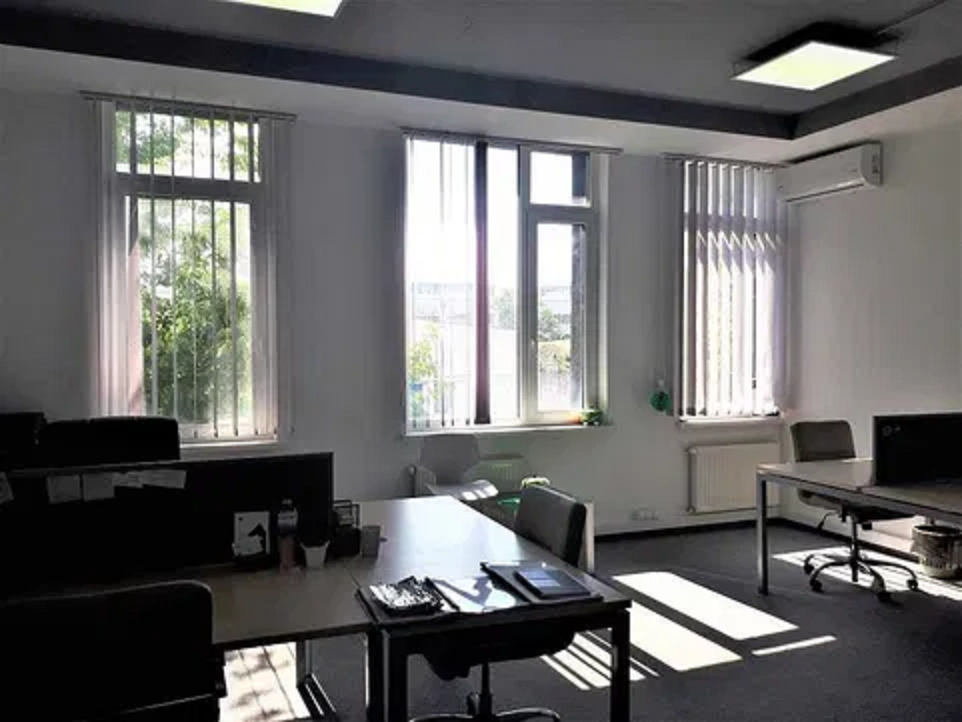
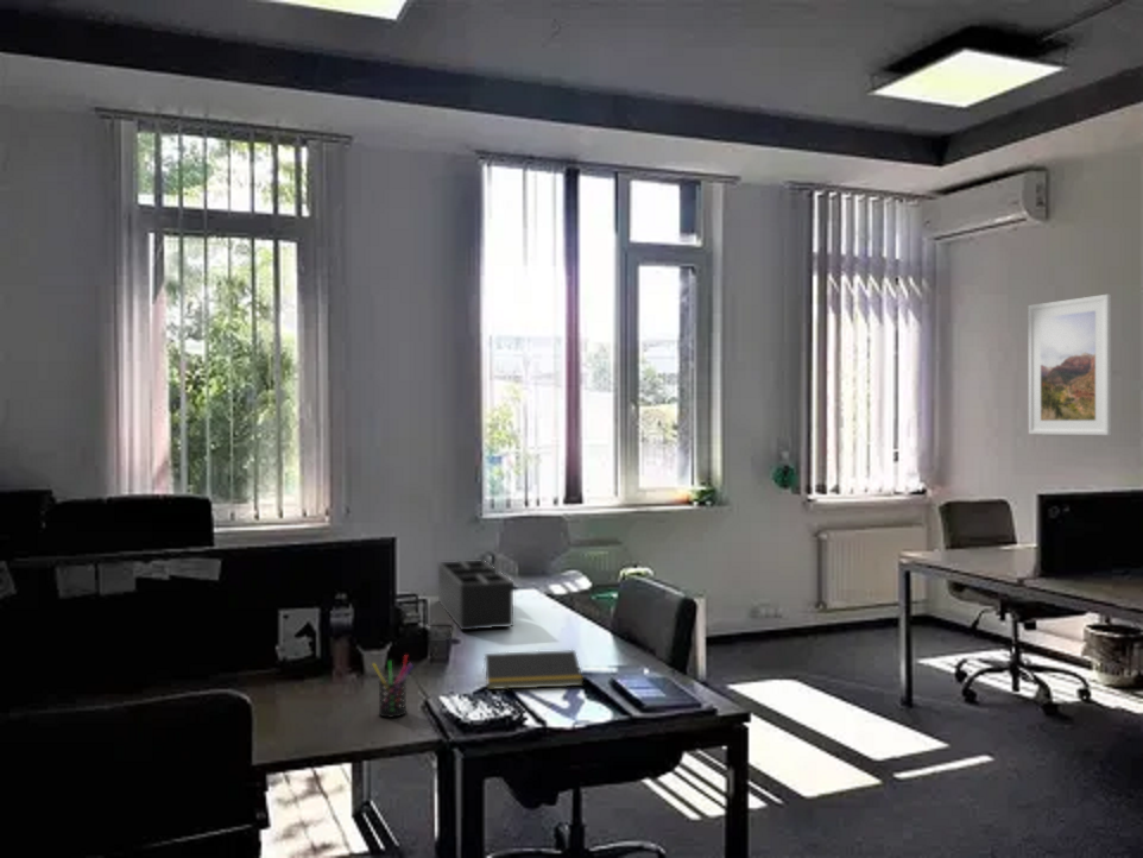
+ desk organizer [437,559,514,631]
+ pen holder [371,654,415,718]
+ notepad [481,649,585,690]
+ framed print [1027,294,1112,436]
